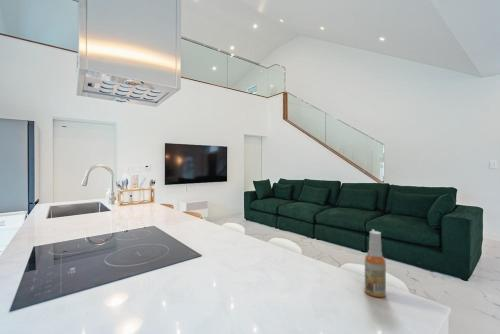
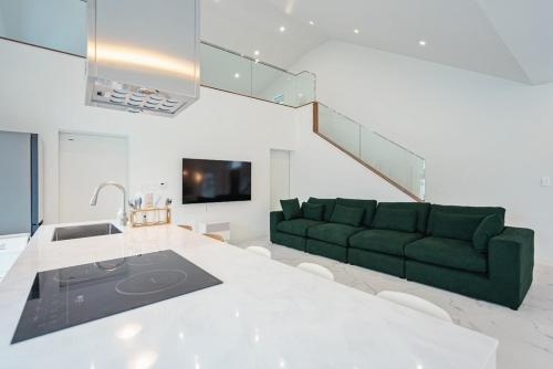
- spray bottle [364,228,387,298]
